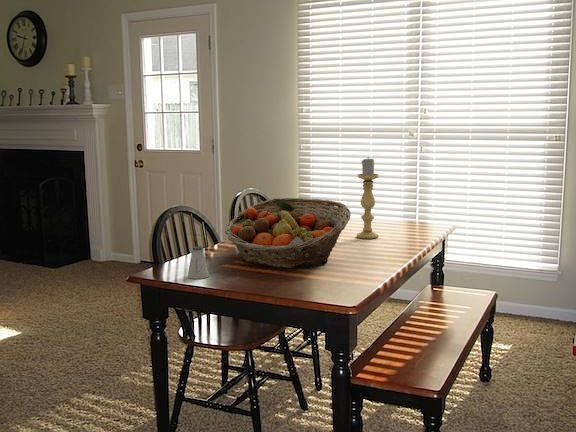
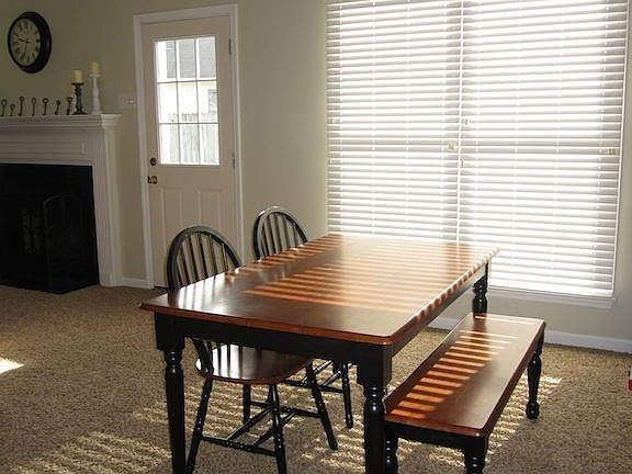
- saltshaker [187,245,210,280]
- candle holder [356,157,380,240]
- fruit basket [224,197,352,269]
